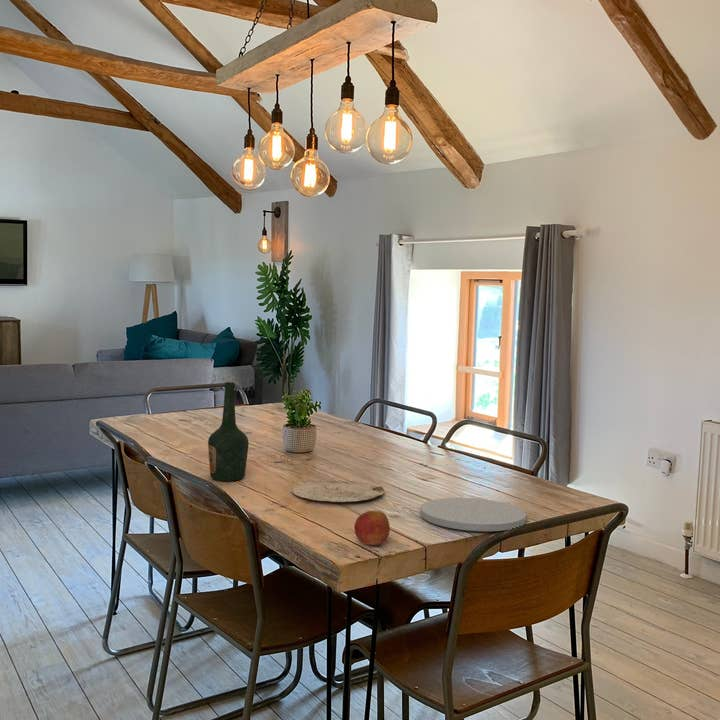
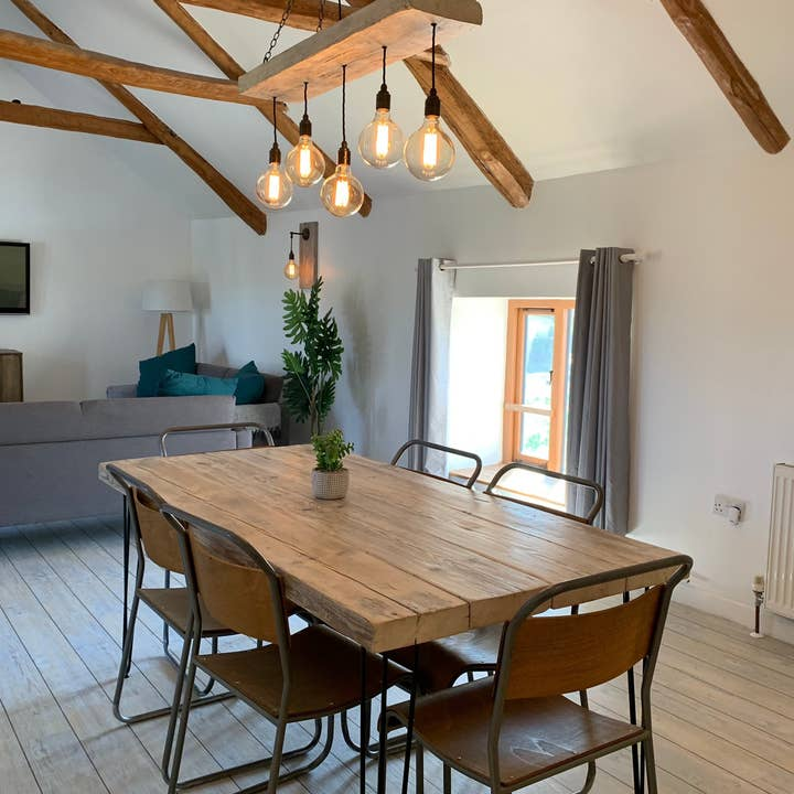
- plate [419,497,527,532]
- bottle [207,380,250,482]
- plate [292,481,385,503]
- apple [353,510,391,546]
